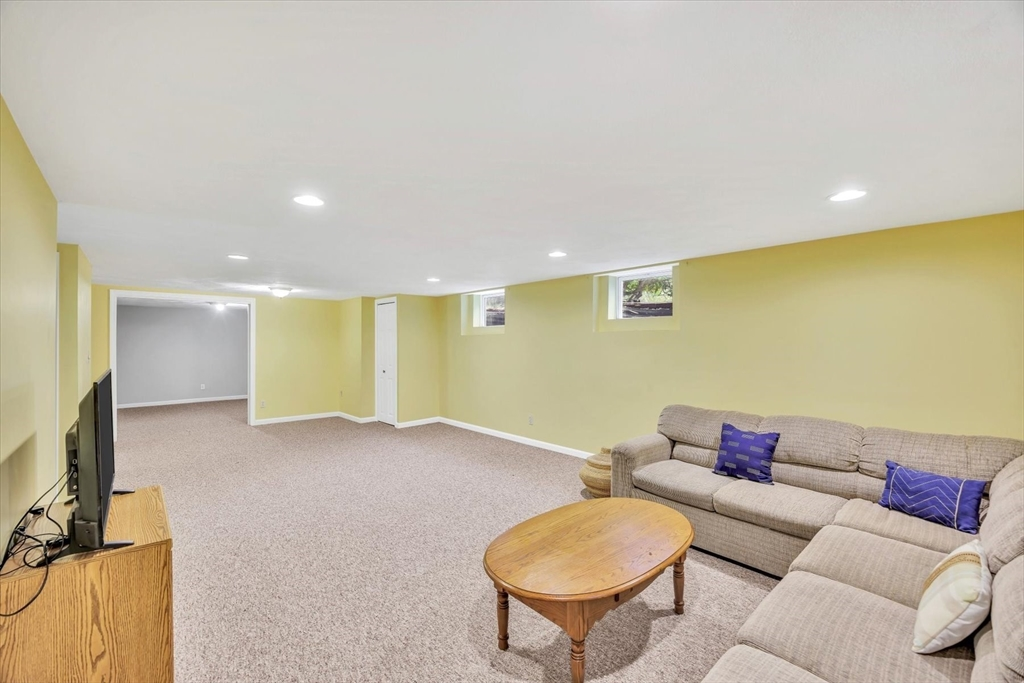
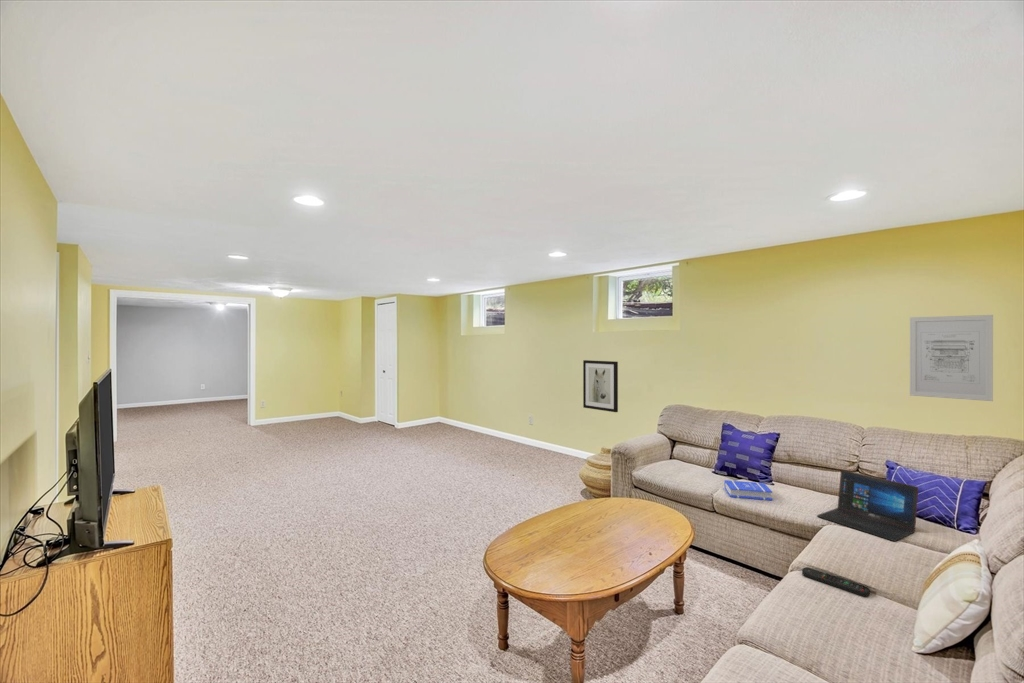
+ laptop [816,469,919,542]
+ wall art [909,314,994,402]
+ wall art [582,359,619,413]
+ remote control [801,566,871,597]
+ book [724,479,773,501]
